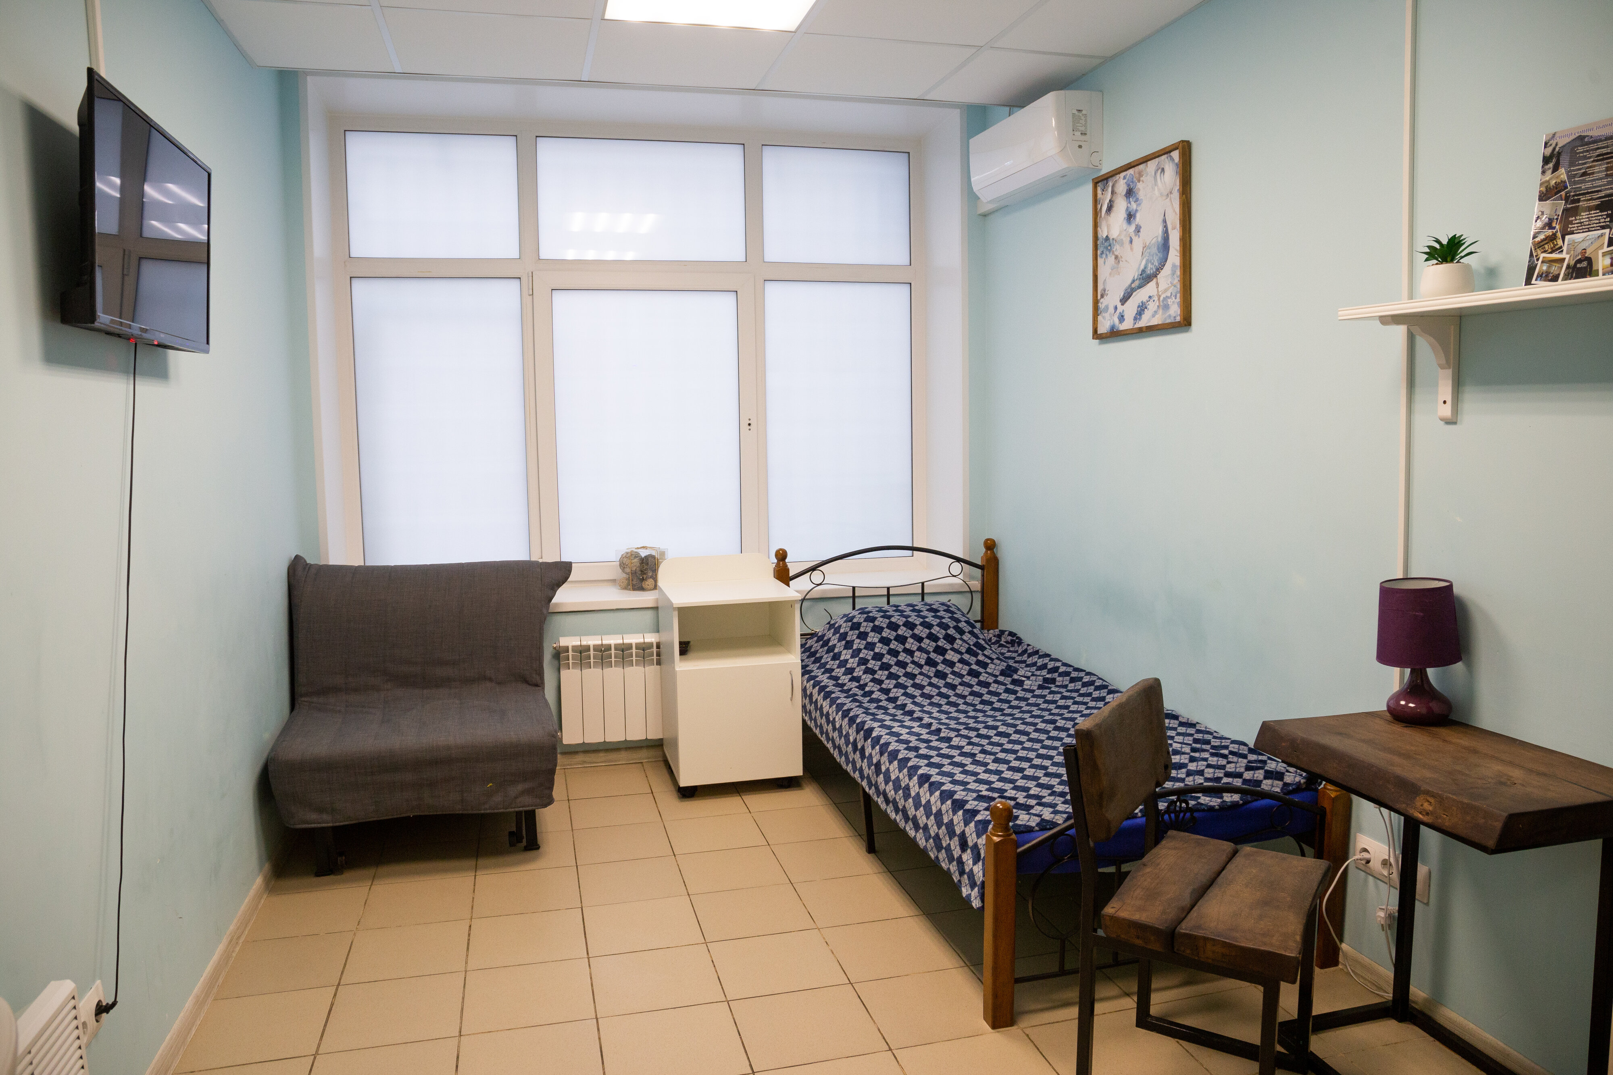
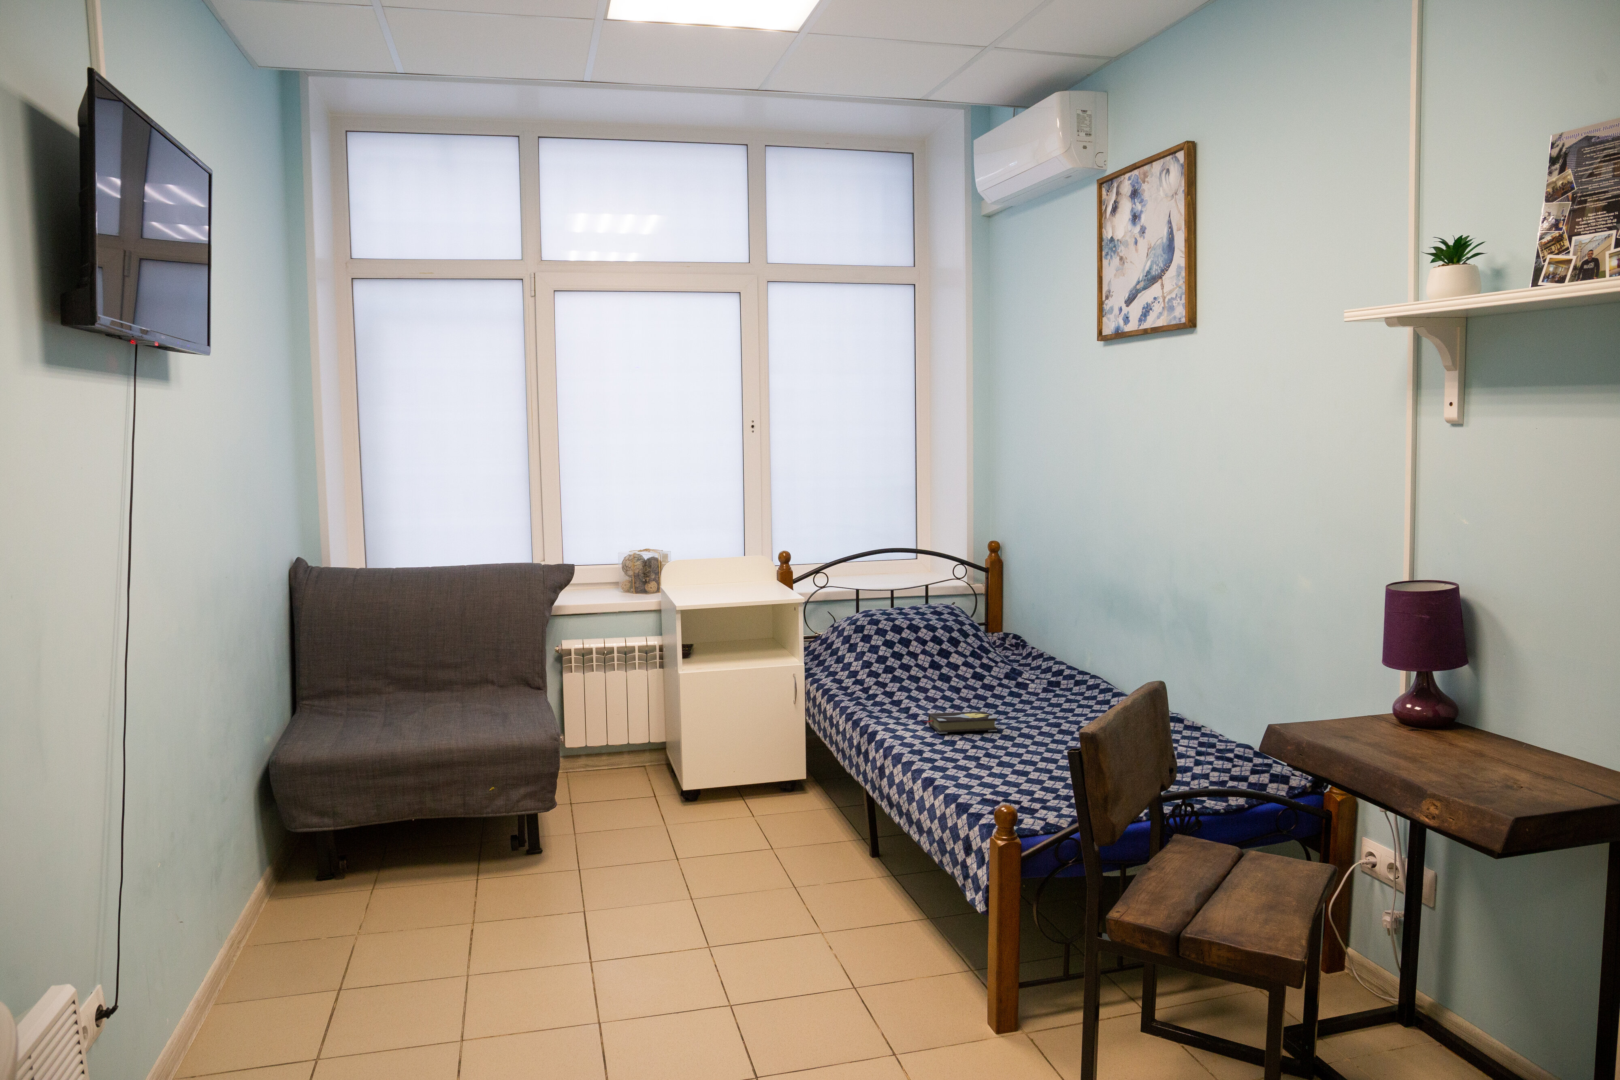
+ hardback book [923,711,998,734]
